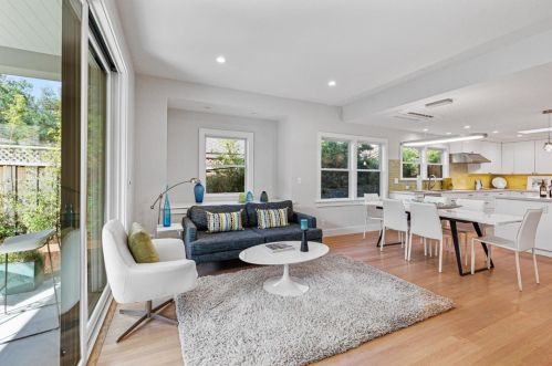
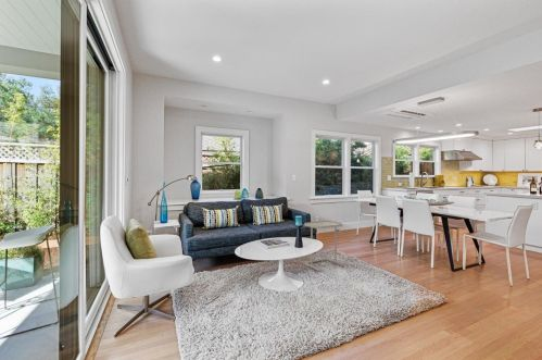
+ side table [303,220,345,272]
